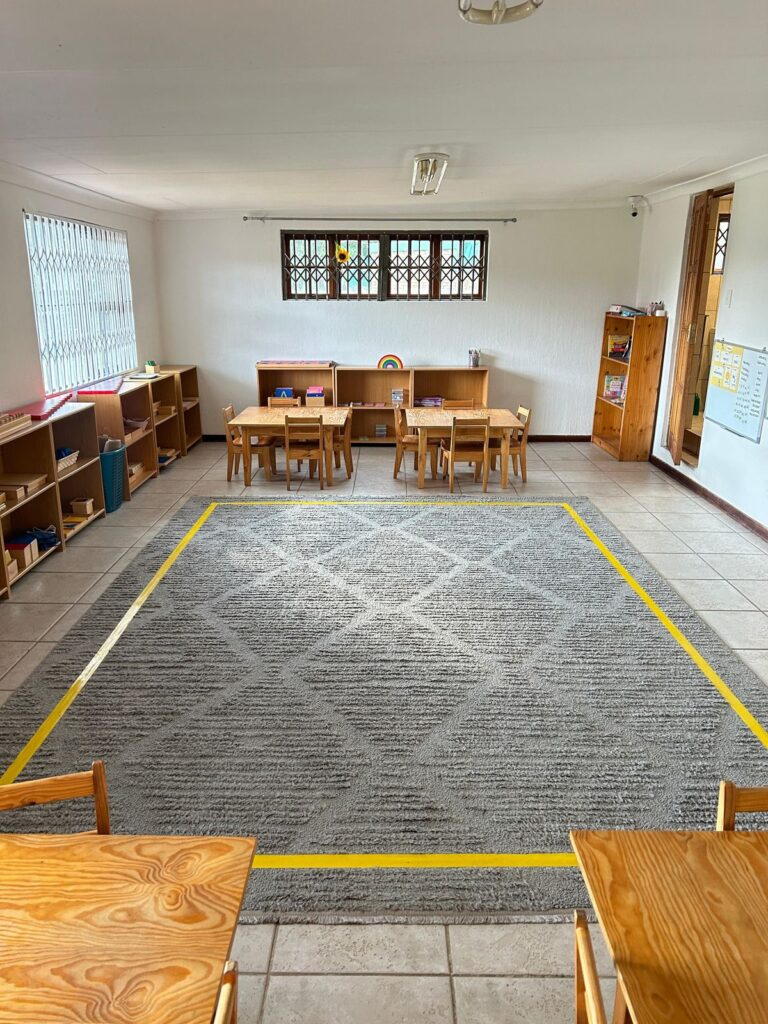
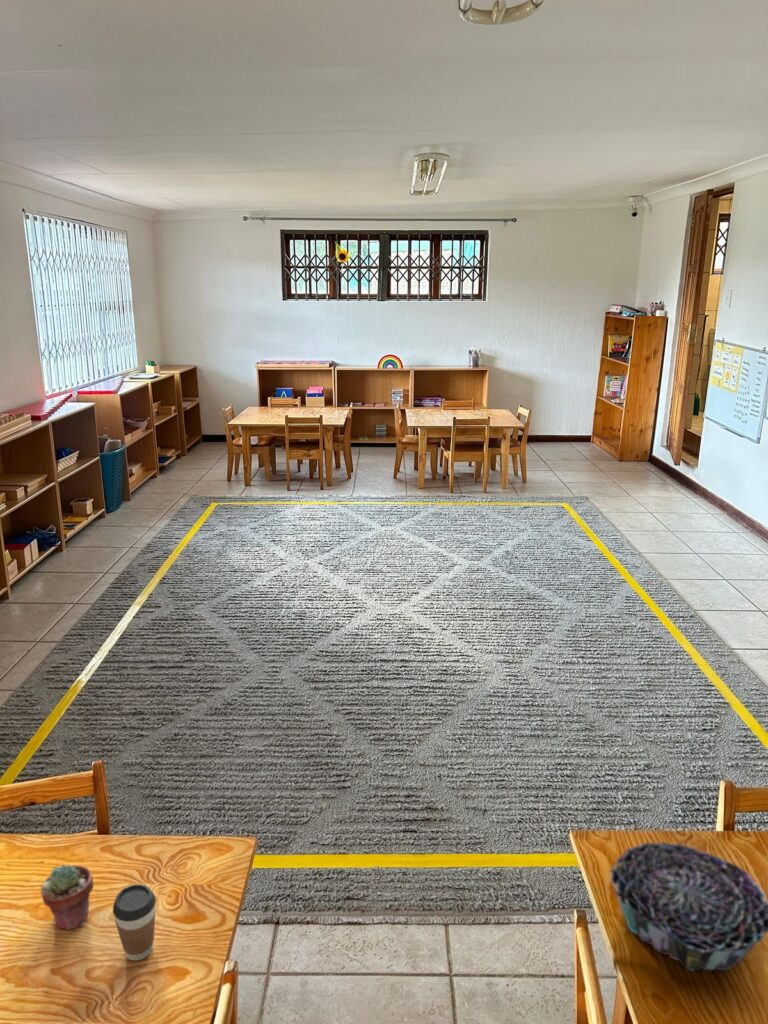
+ coffee cup [112,883,157,962]
+ potted succulent [40,863,95,931]
+ decorative bowl [609,841,768,972]
